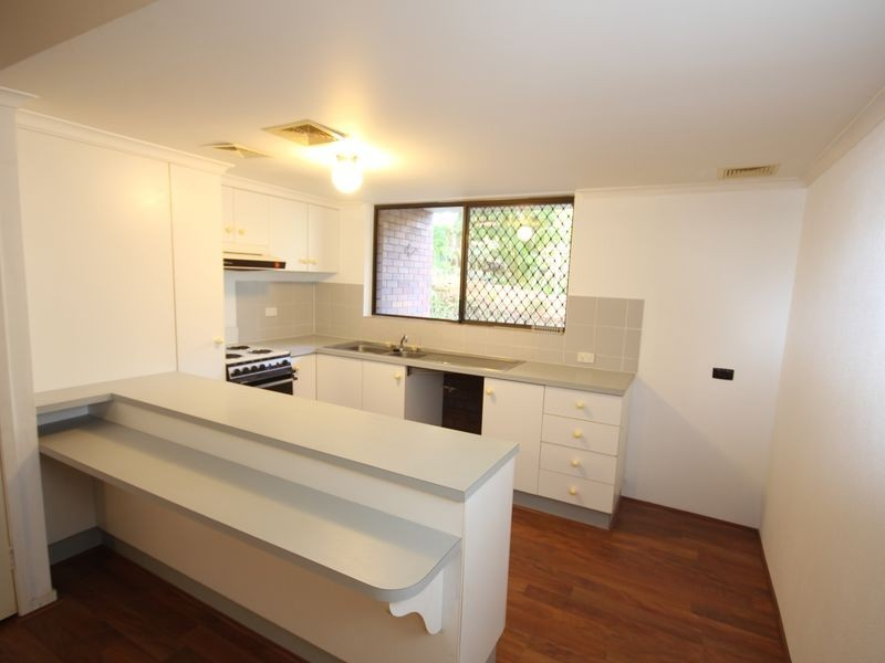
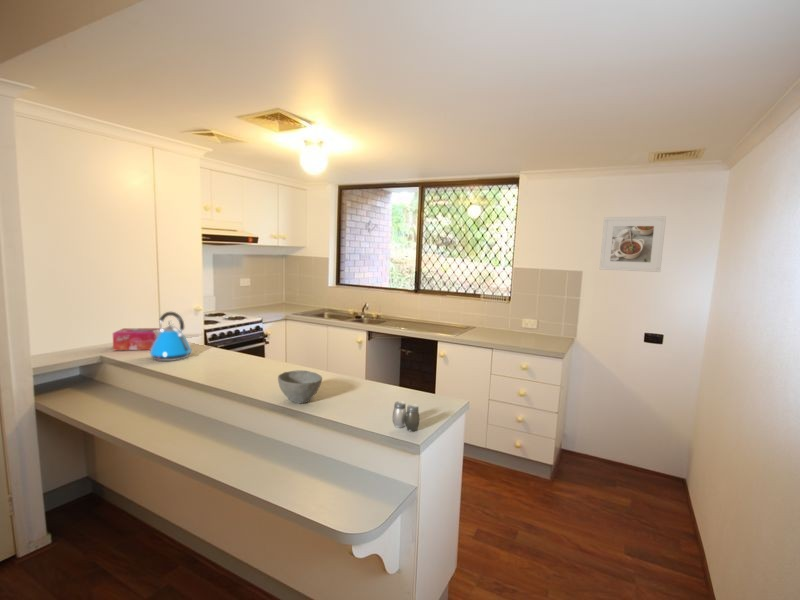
+ salt and pepper shaker [392,400,420,432]
+ tissue box [112,327,165,351]
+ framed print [599,216,667,273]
+ bowl [277,369,323,404]
+ kettle [149,311,193,362]
